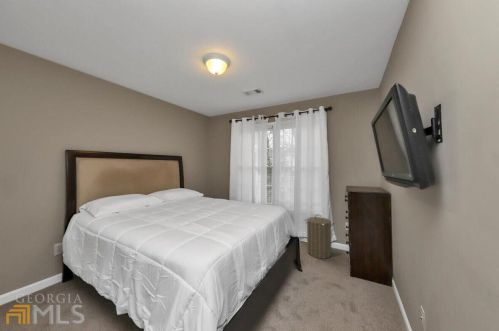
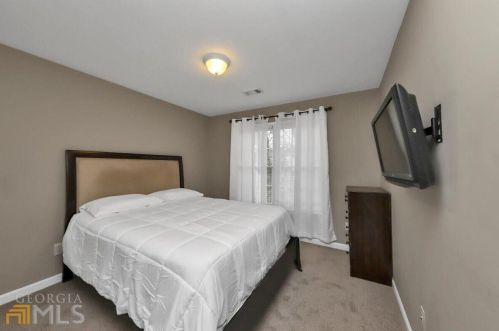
- laundry hamper [304,214,335,260]
